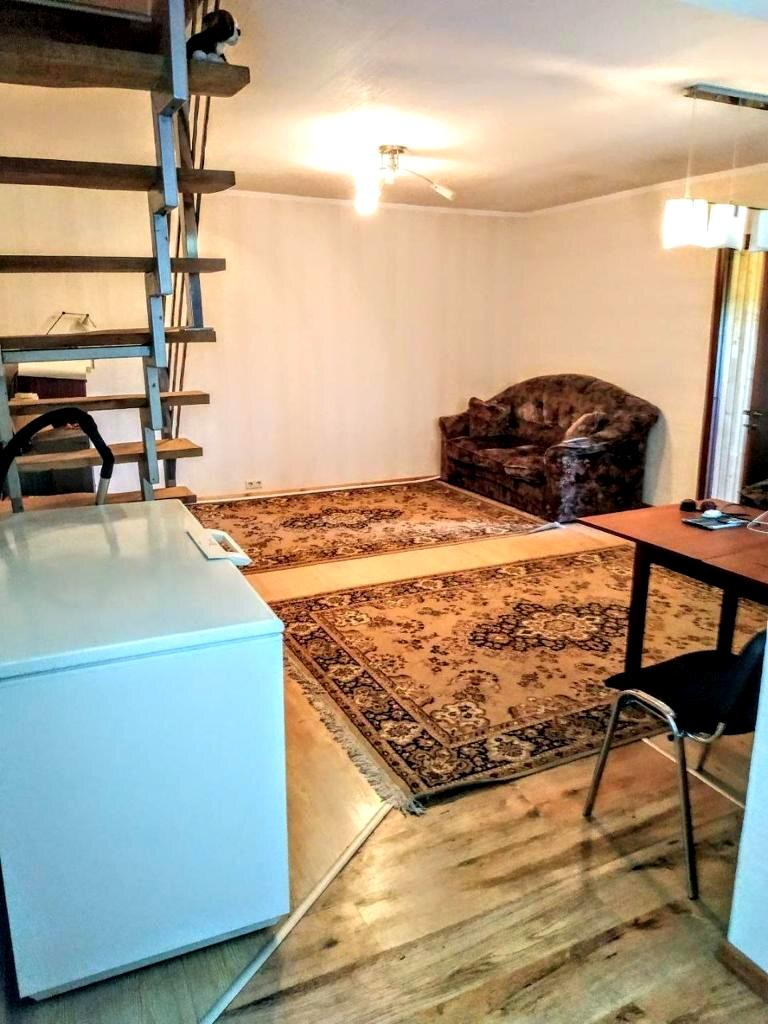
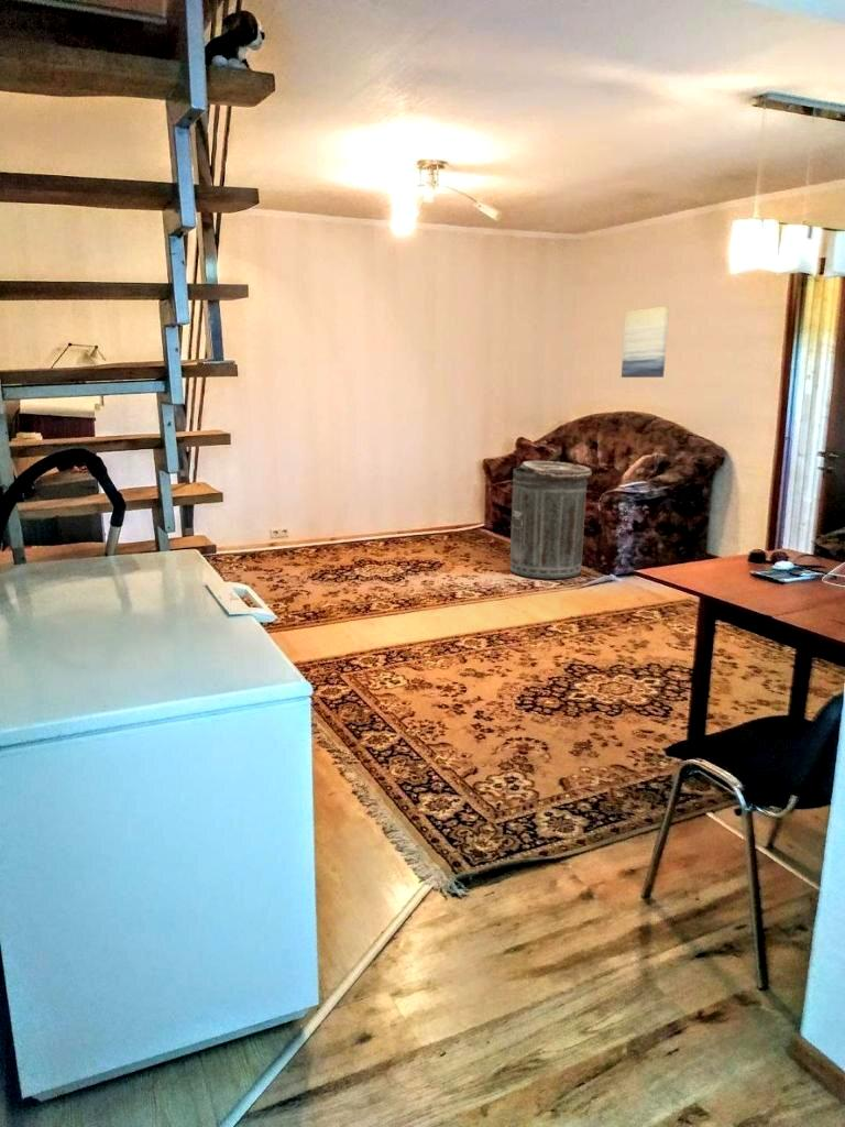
+ wall art [621,306,670,379]
+ trash can lid [508,460,593,580]
